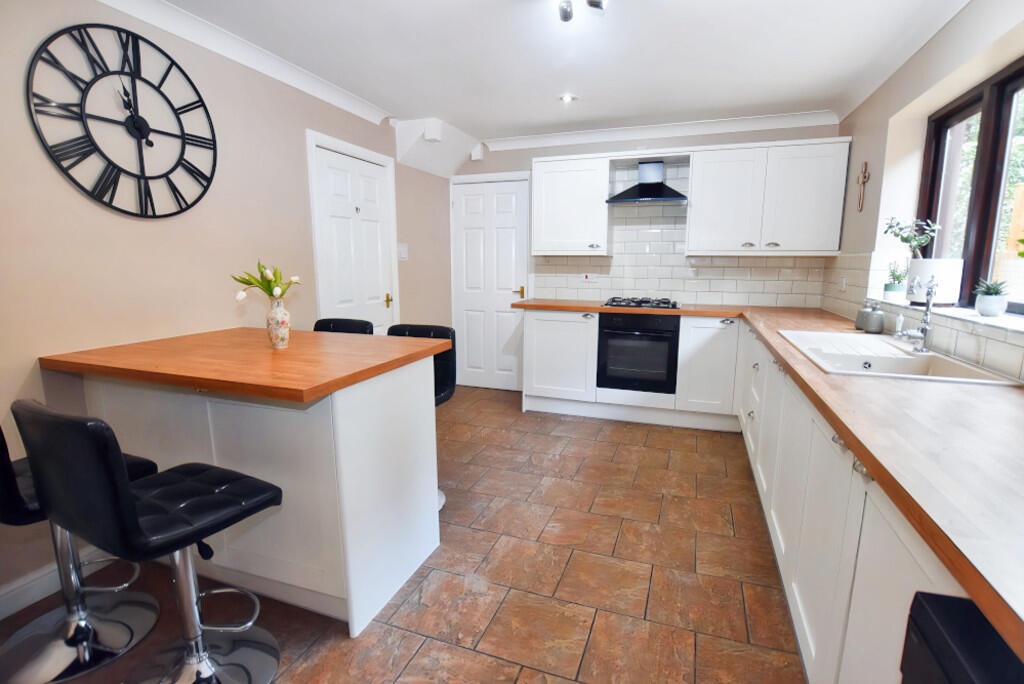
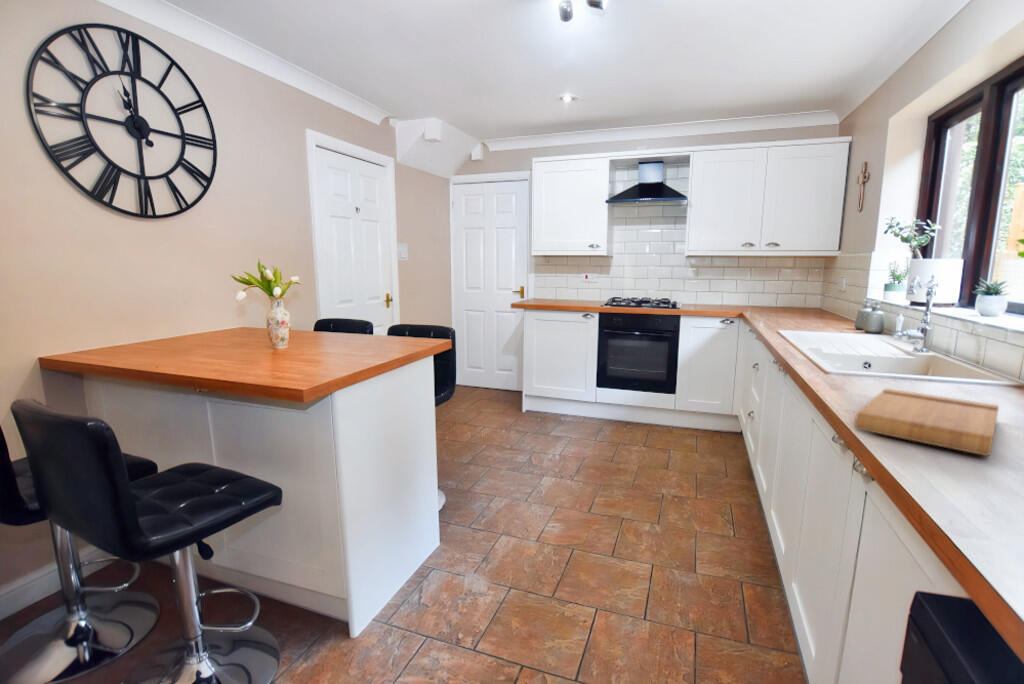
+ cutting board [854,387,1000,457]
